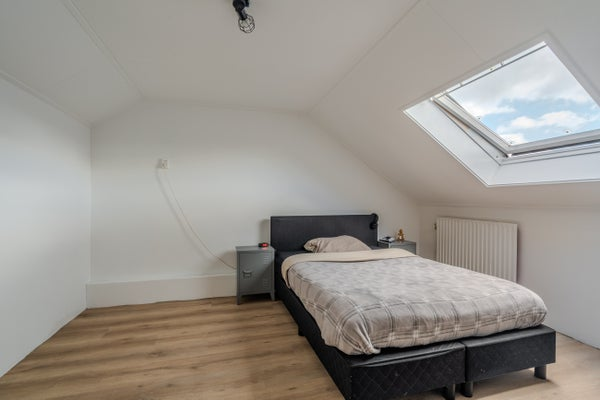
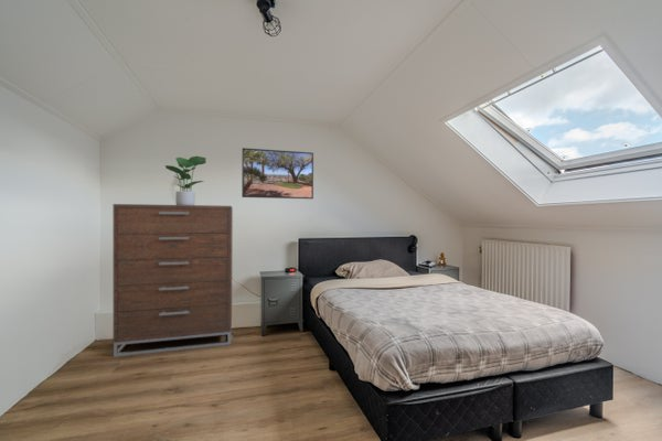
+ dresser [113,203,234,358]
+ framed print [241,147,314,200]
+ potted plant [164,155,207,205]
